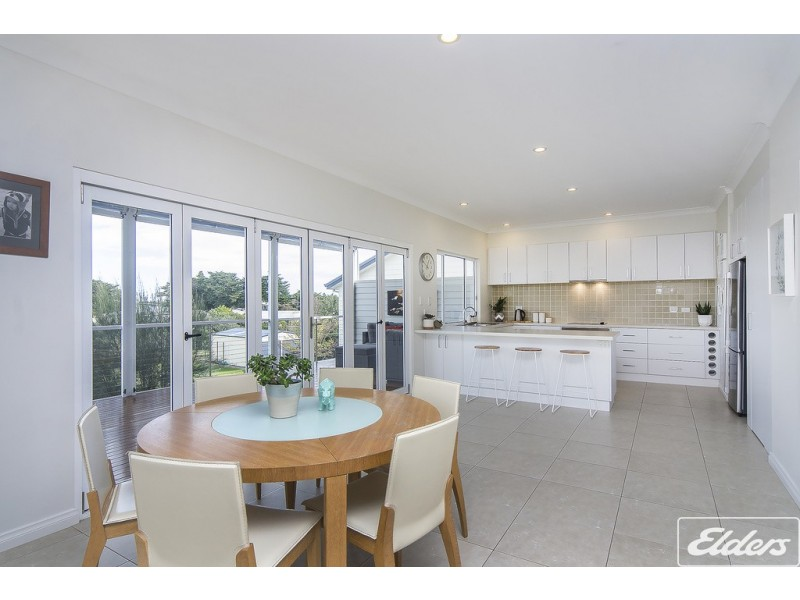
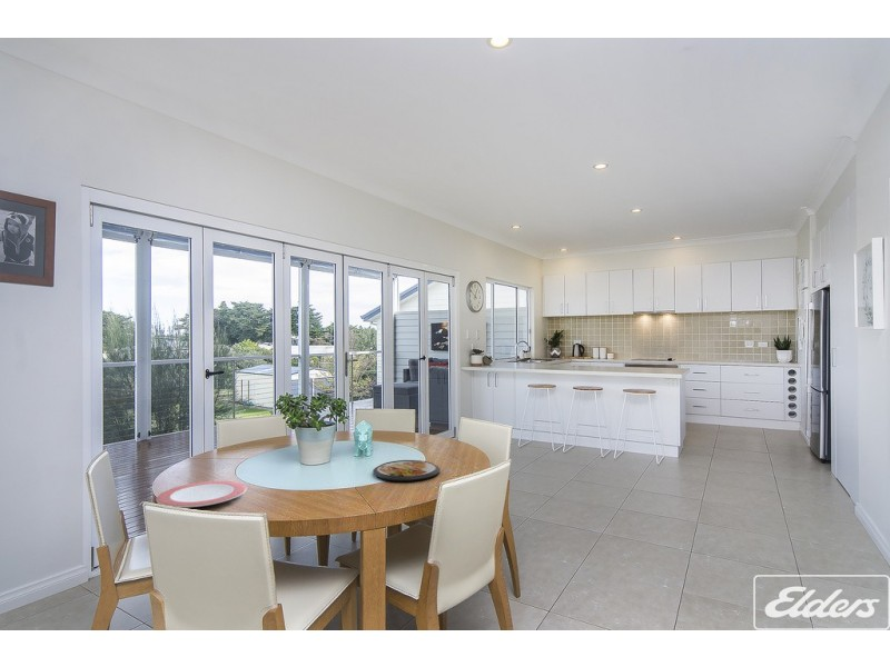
+ plate [155,480,247,508]
+ dish [372,459,441,482]
